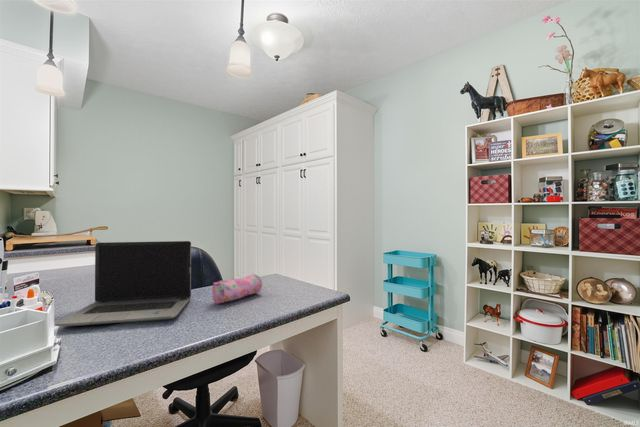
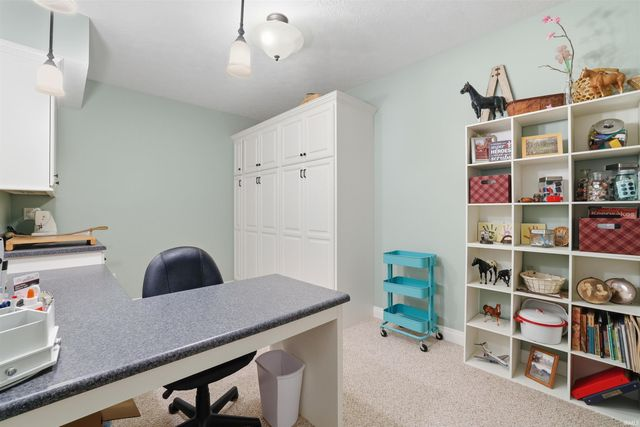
- pencil case [211,273,263,305]
- laptop computer [54,240,192,327]
